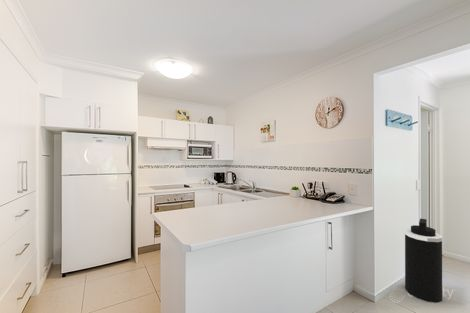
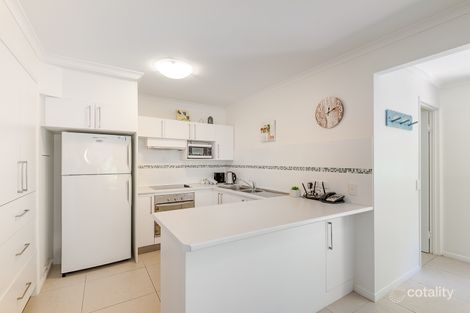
- trash can [404,218,443,303]
